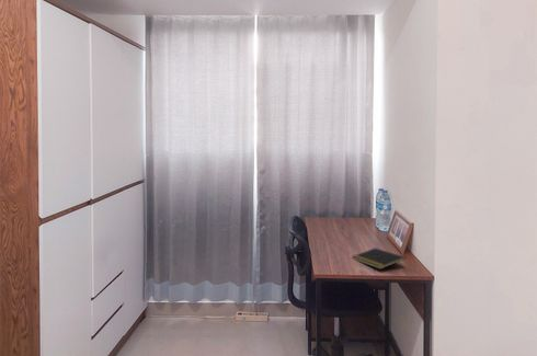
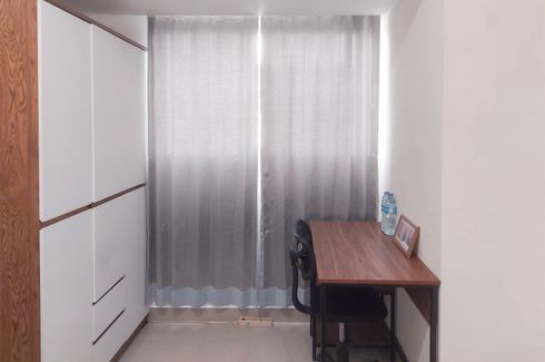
- notepad [351,246,407,271]
